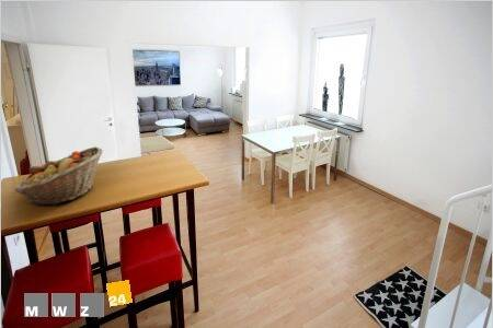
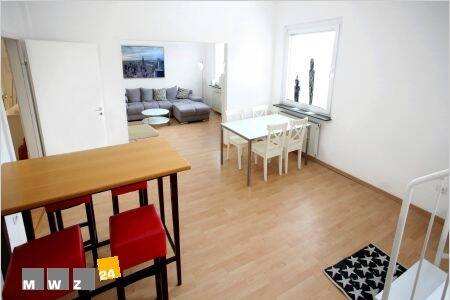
- fruit basket [13,145,104,206]
